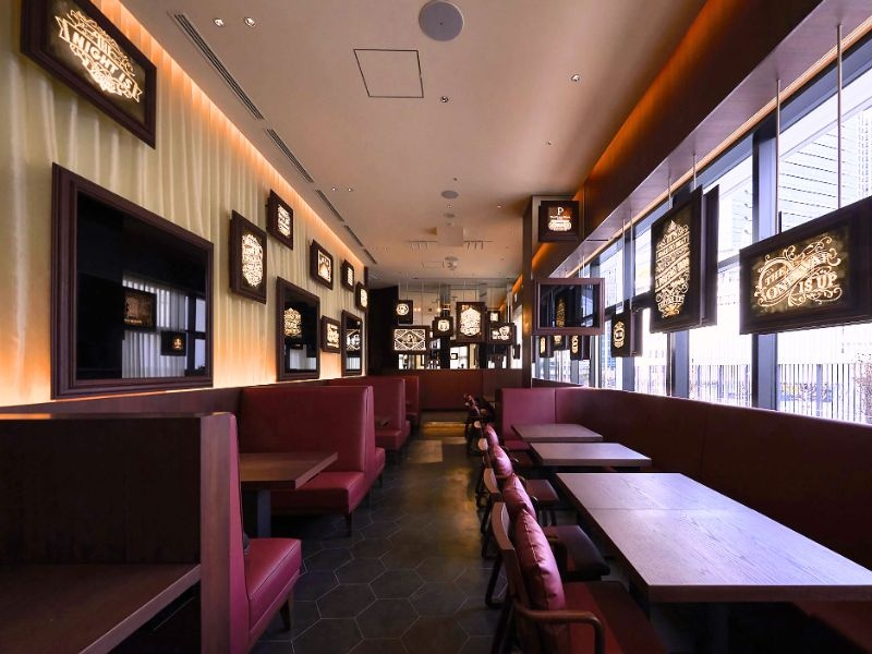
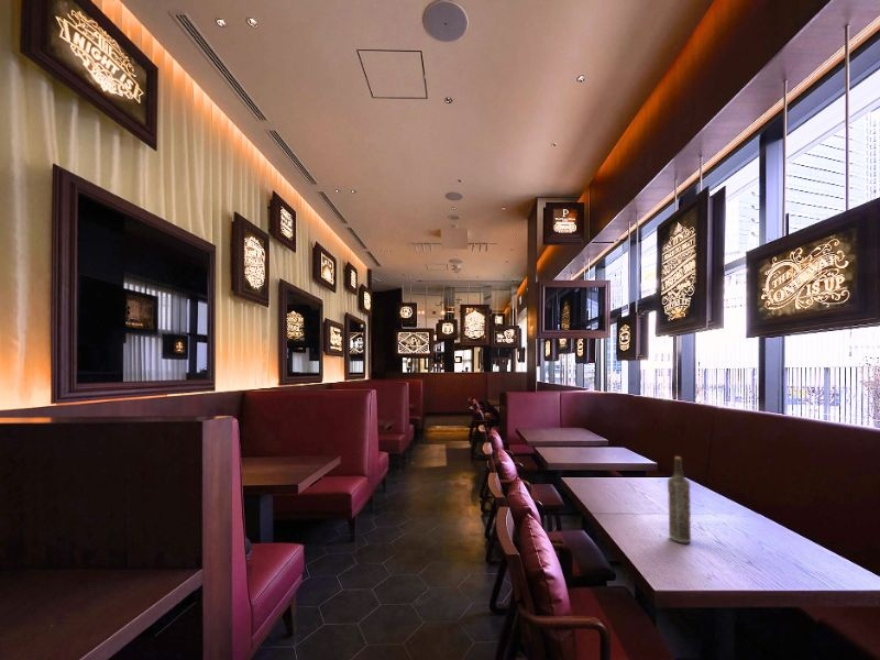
+ bottle [667,455,692,543]
